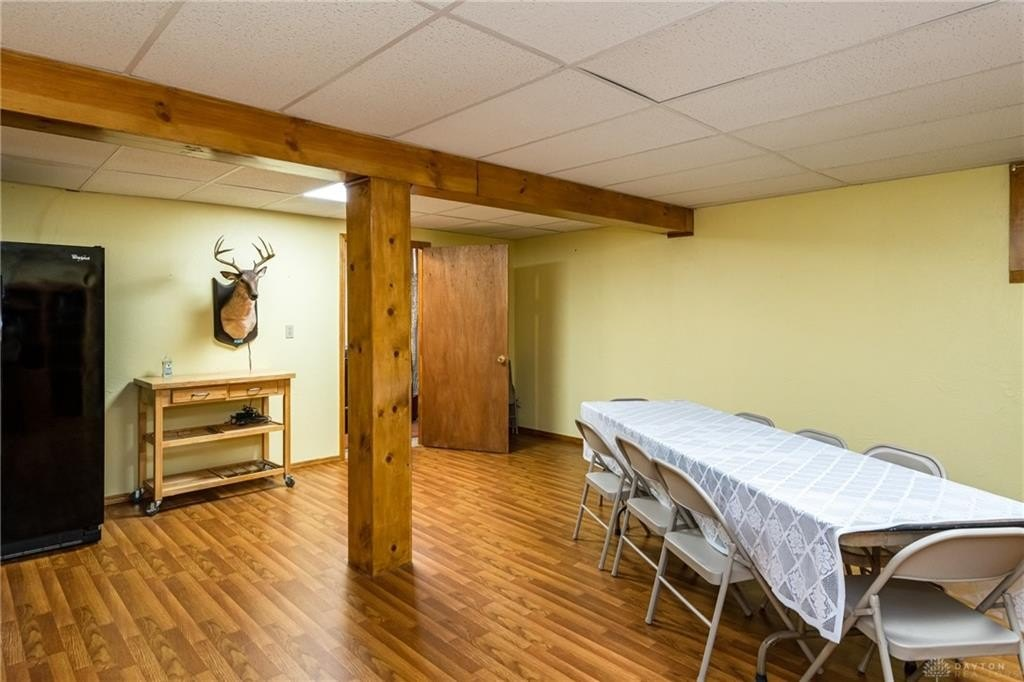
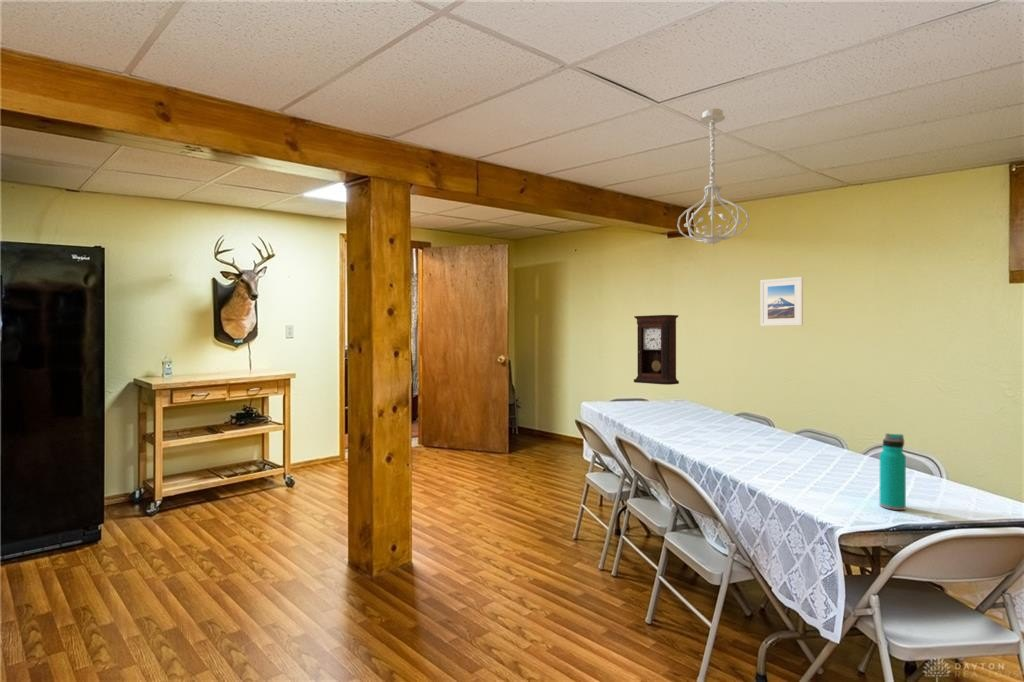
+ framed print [759,276,804,327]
+ ceiling light fixture [676,108,750,247]
+ pendulum clock [633,314,680,386]
+ water bottle [879,433,907,511]
